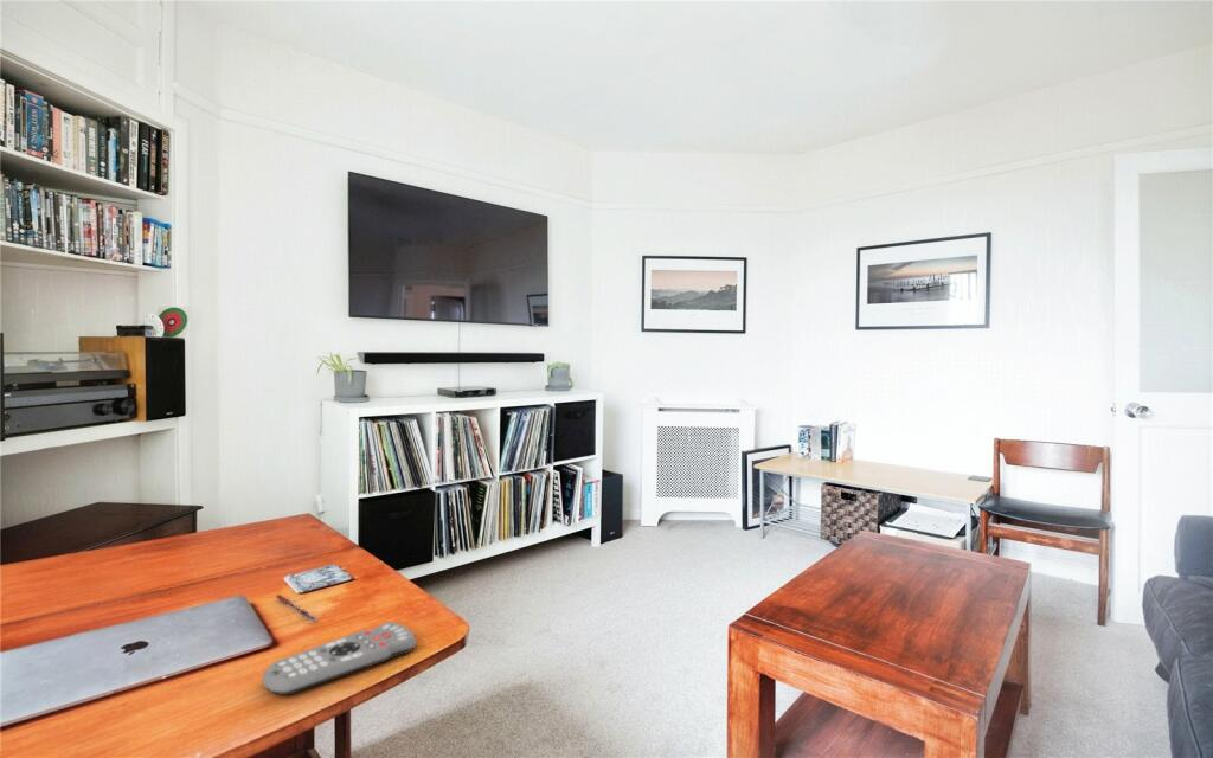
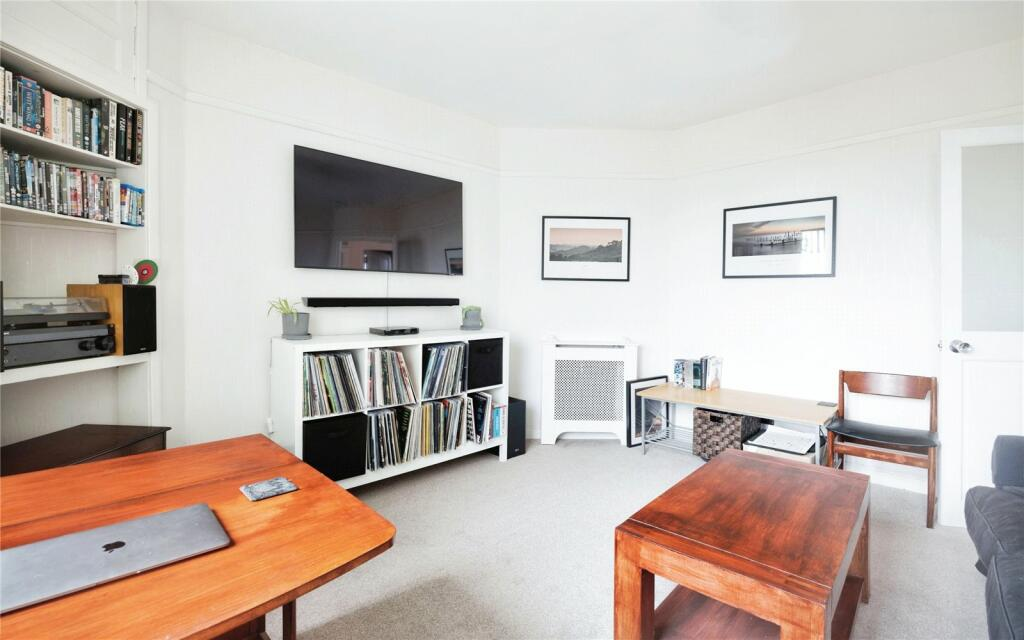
- remote control [262,621,417,696]
- pen [275,593,320,624]
